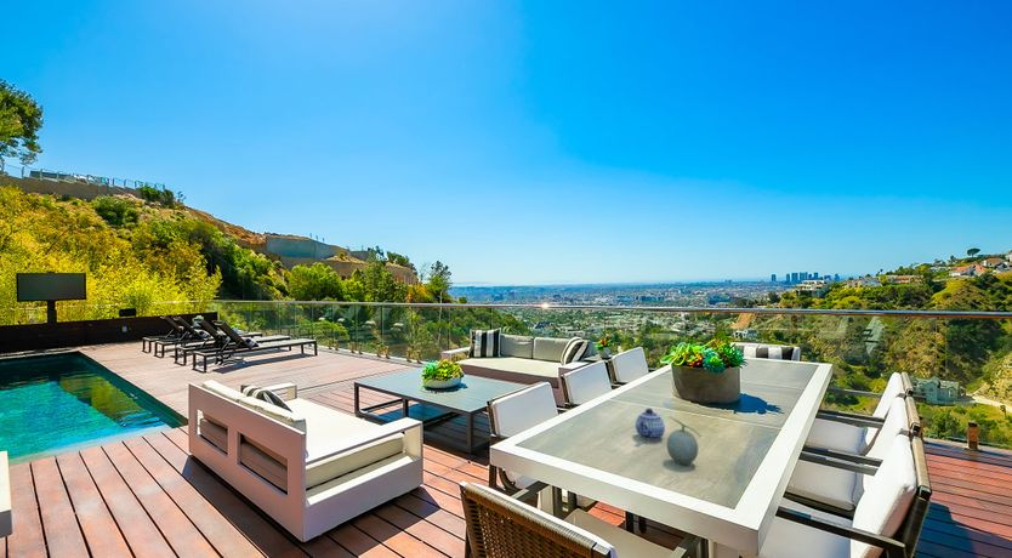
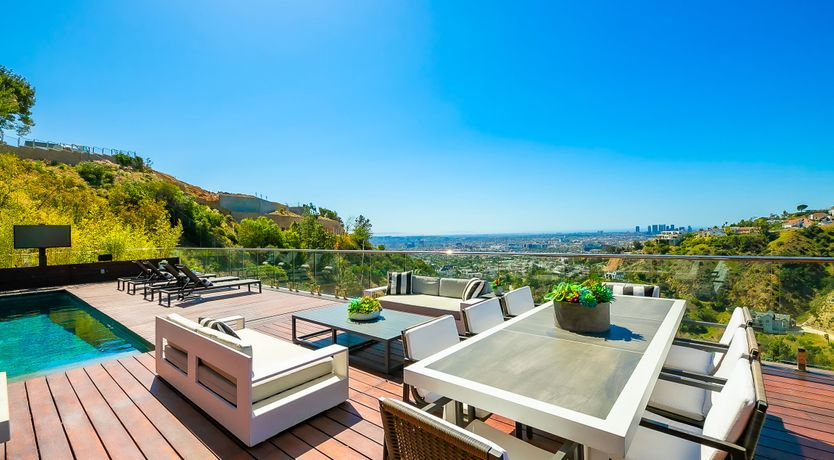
- teapot [635,408,666,442]
- fruit [665,416,701,466]
